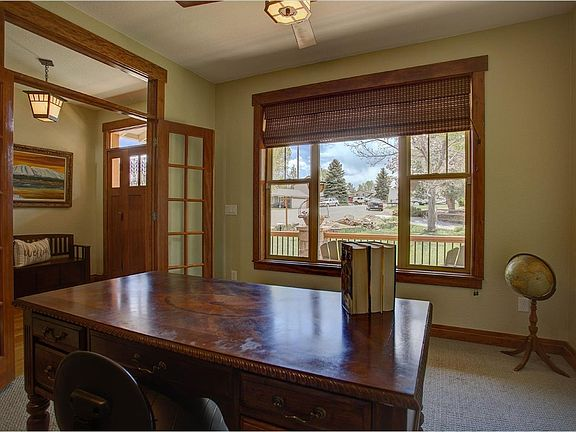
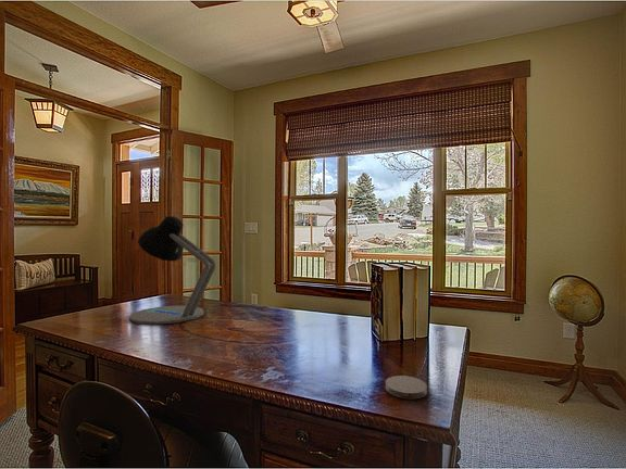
+ coaster [385,375,428,401]
+ desk lamp [128,215,216,326]
